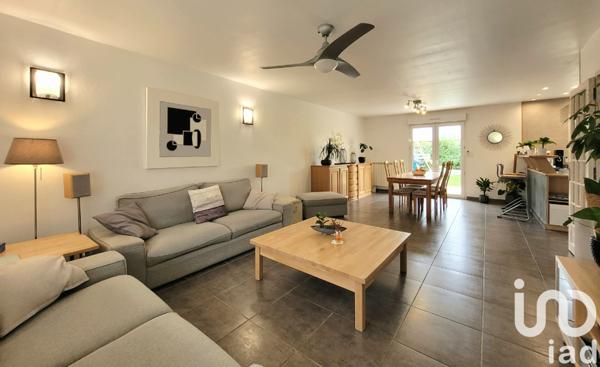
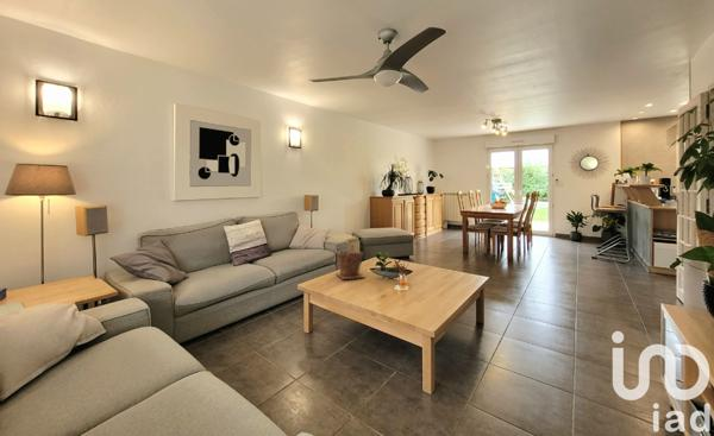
+ plant pot [336,248,365,280]
